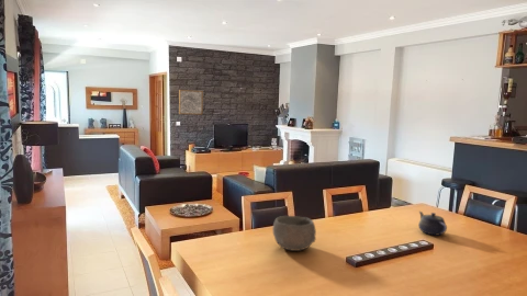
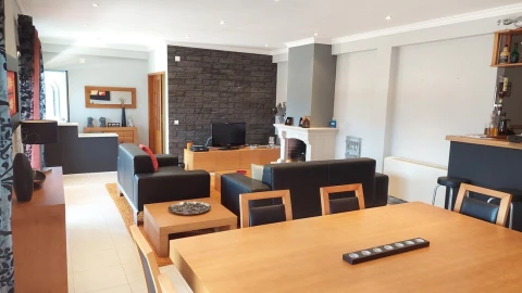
- bowl [271,215,317,252]
- teapot [417,210,448,237]
- wall art [178,89,204,115]
